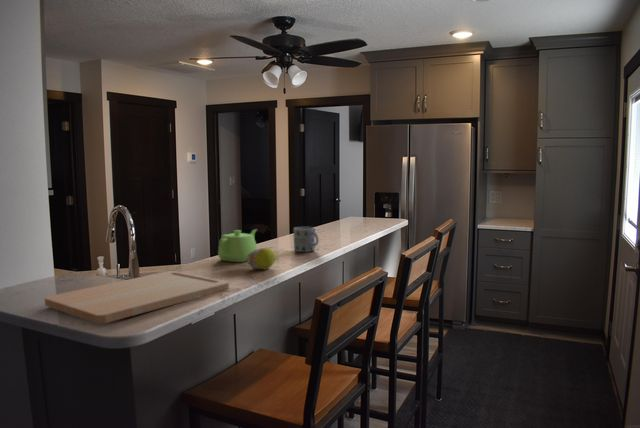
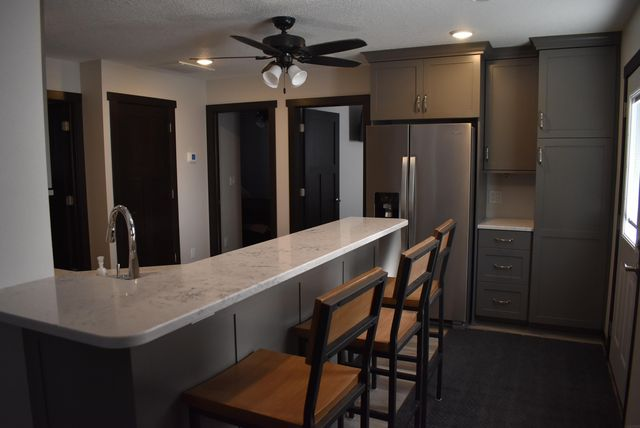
- mug [293,226,320,253]
- fruit [247,247,276,270]
- teapot [217,228,258,263]
- cutting board [44,270,230,325]
